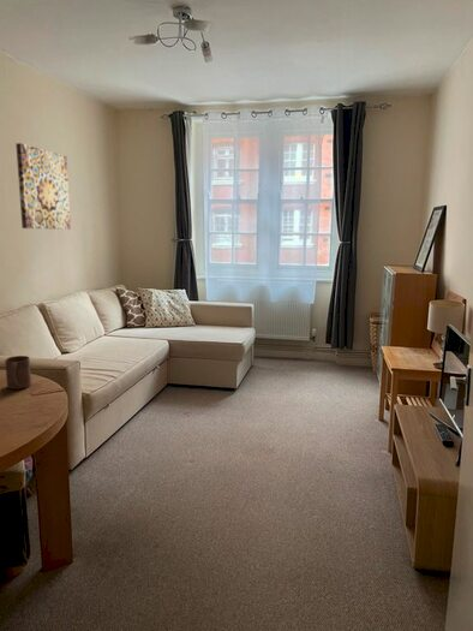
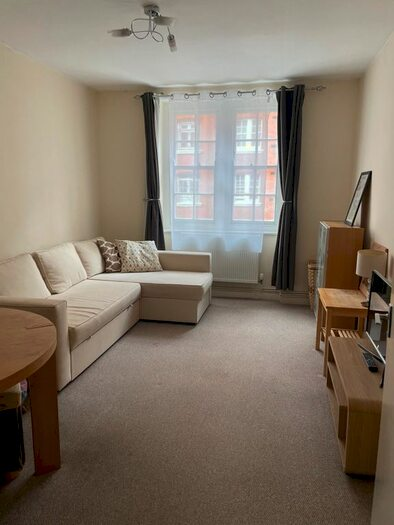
- cup [4,355,32,391]
- wall art [14,142,72,231]
